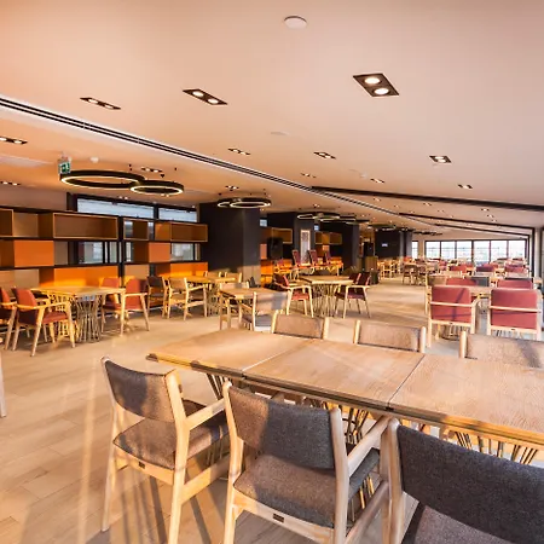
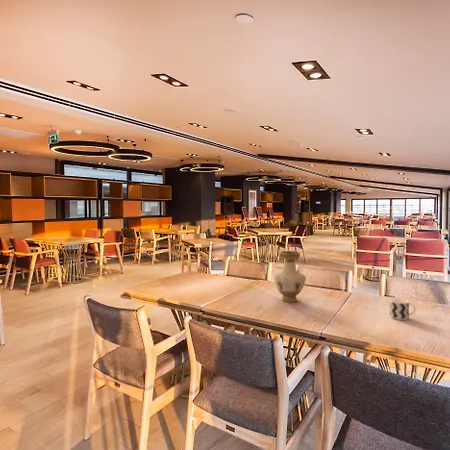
+ cup [389,298,417,321]
+ vase [273,250,307,303]
